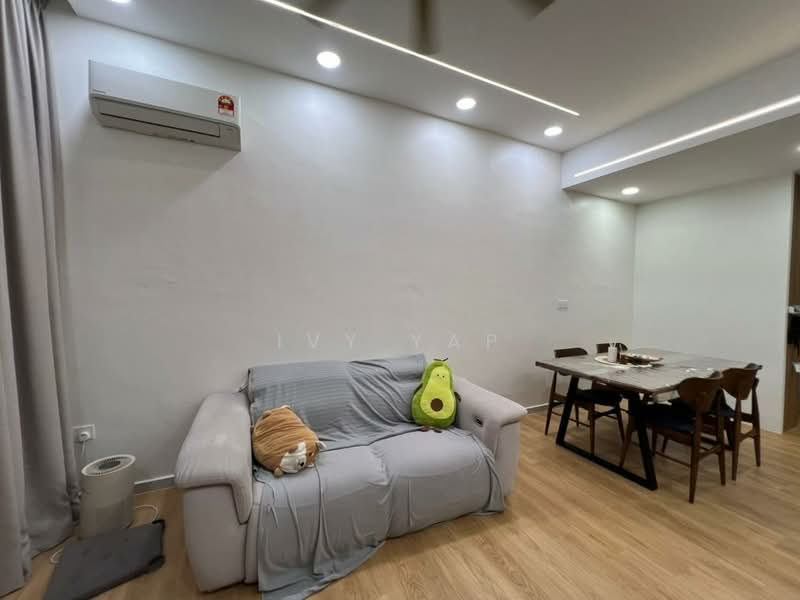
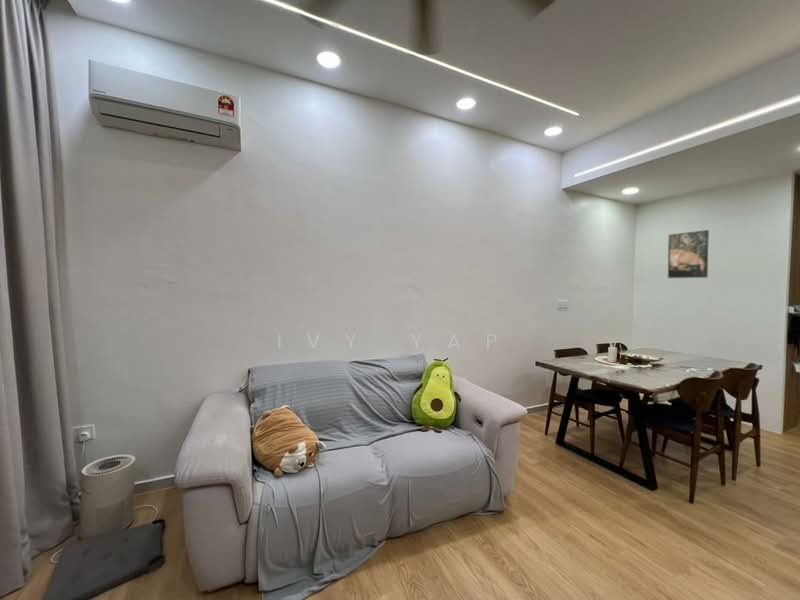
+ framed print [667,229,710,279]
